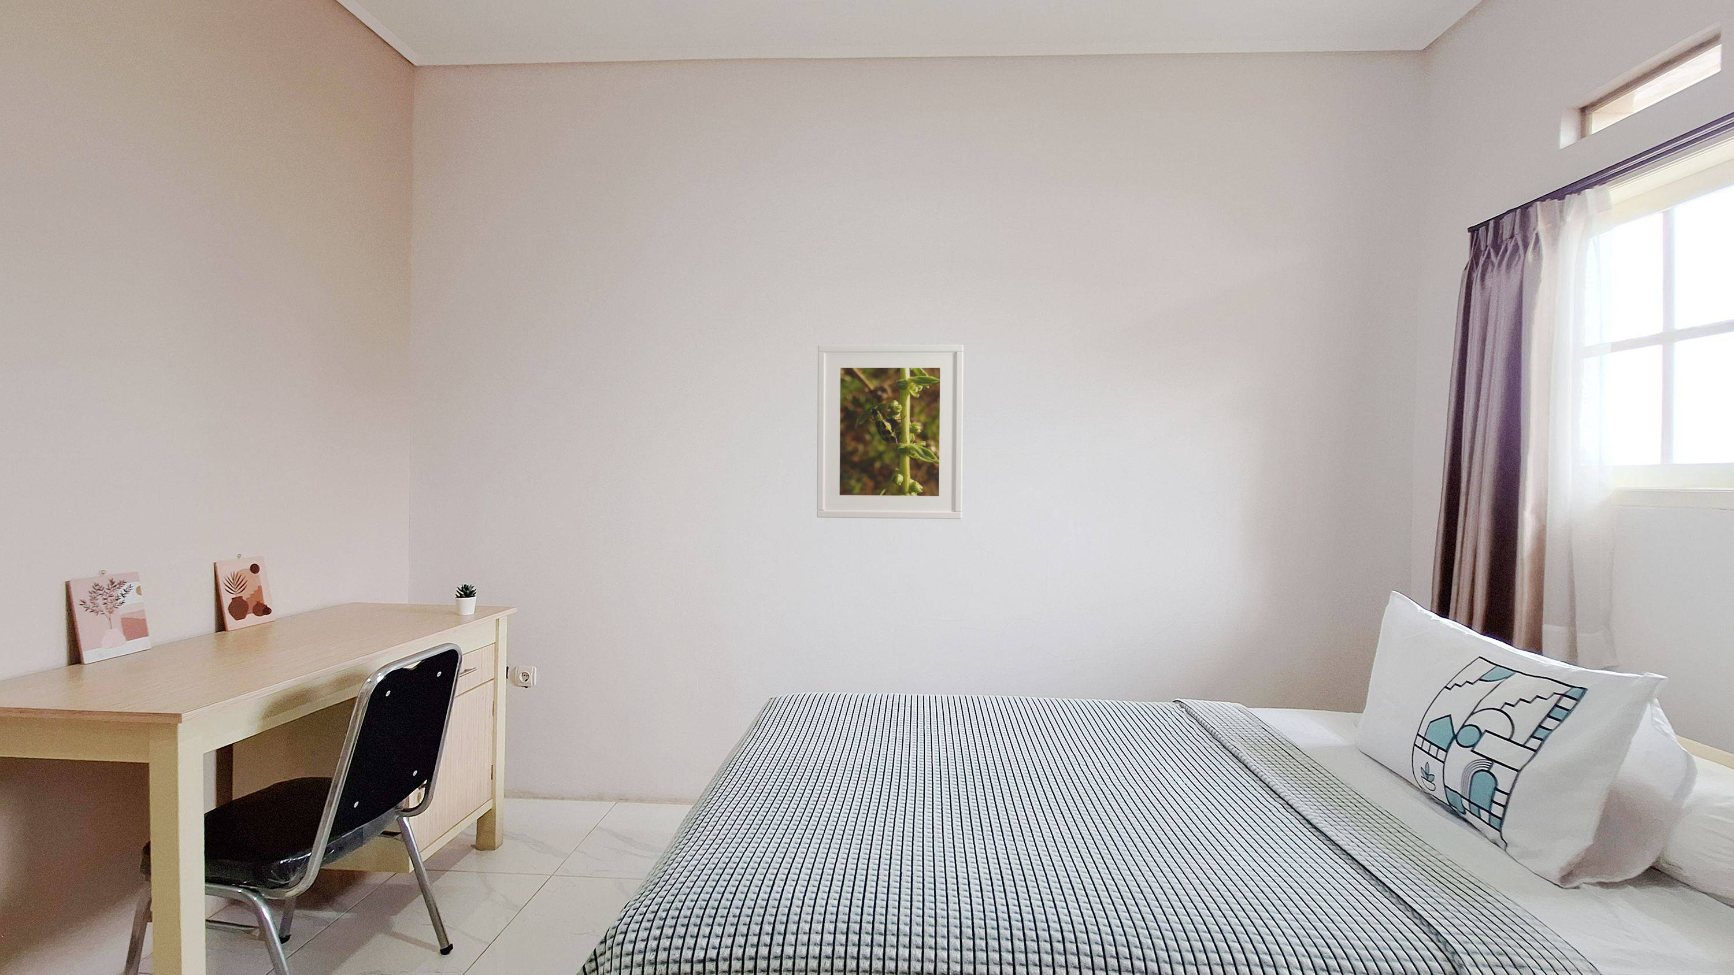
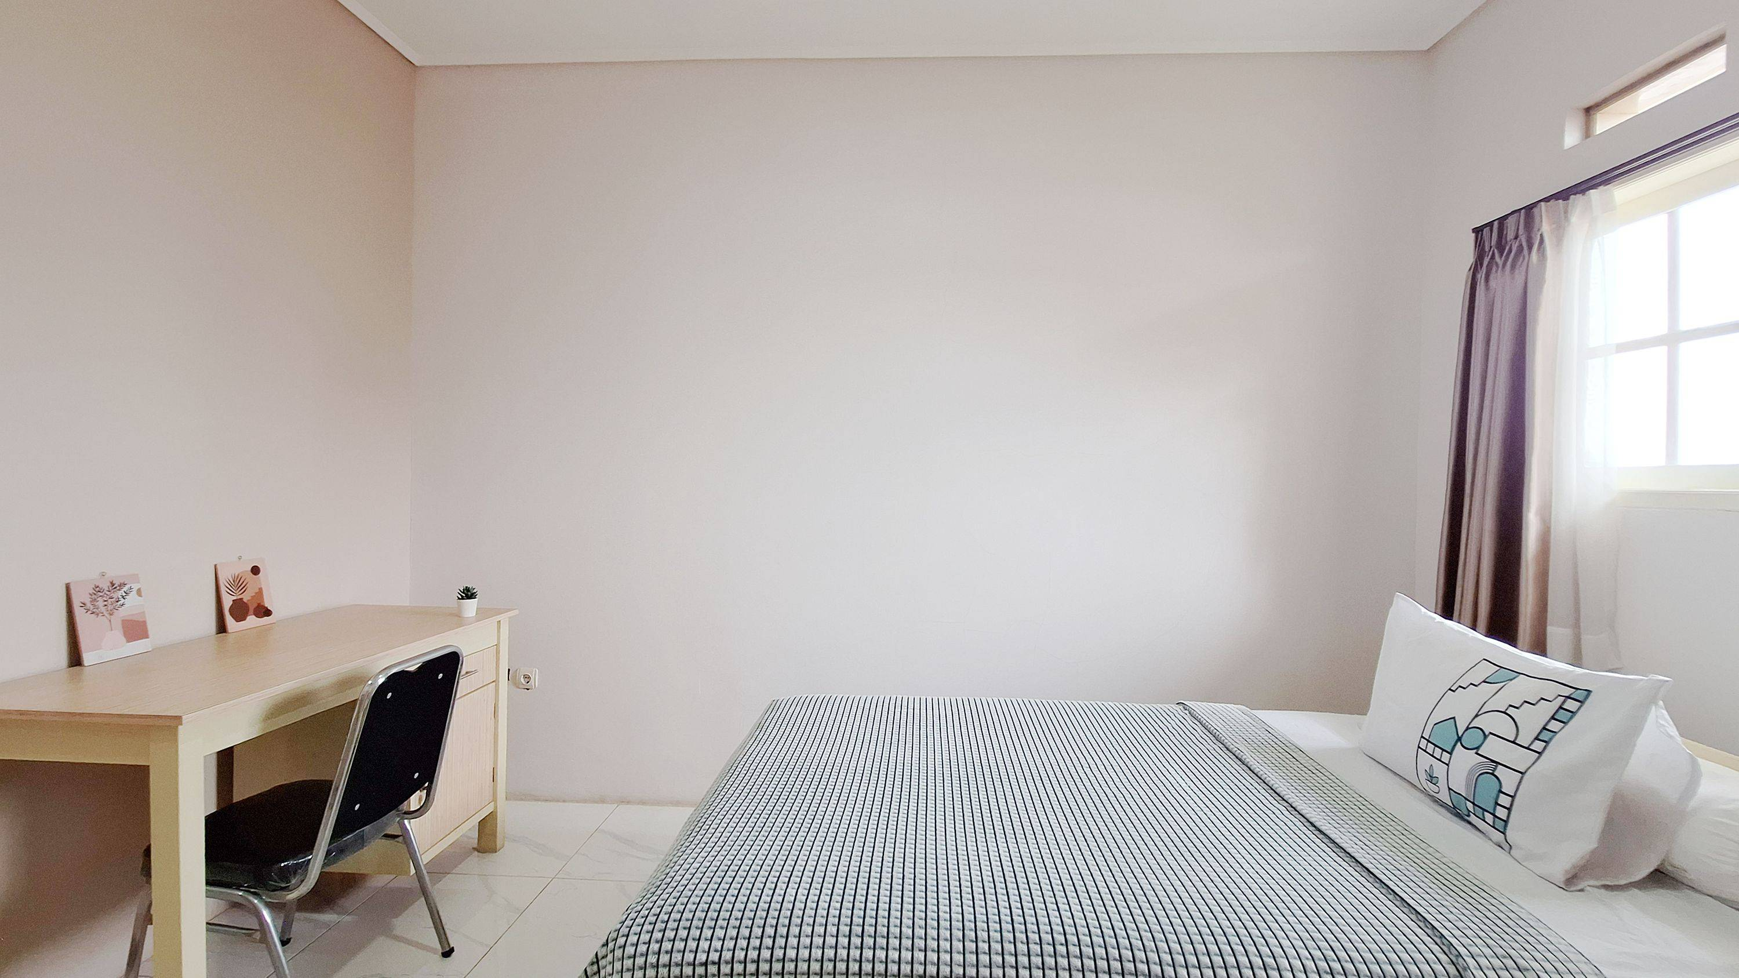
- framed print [816,344,965,519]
